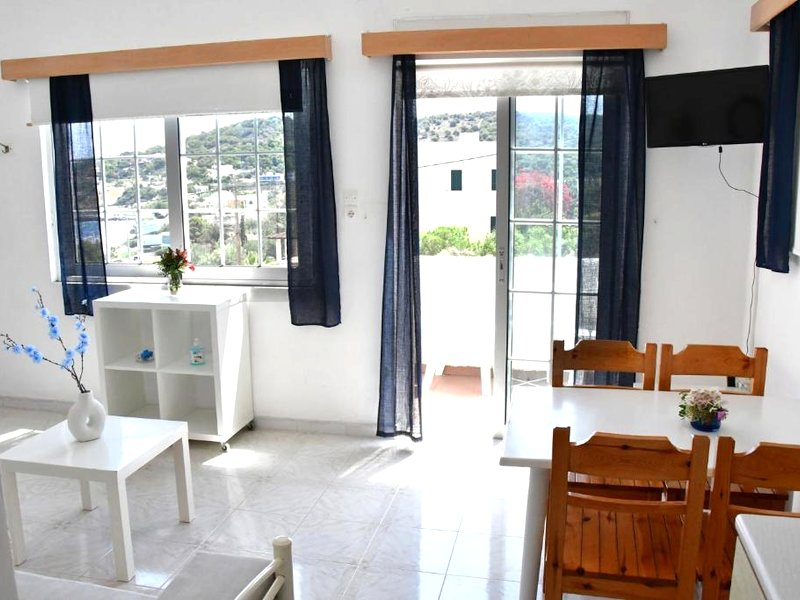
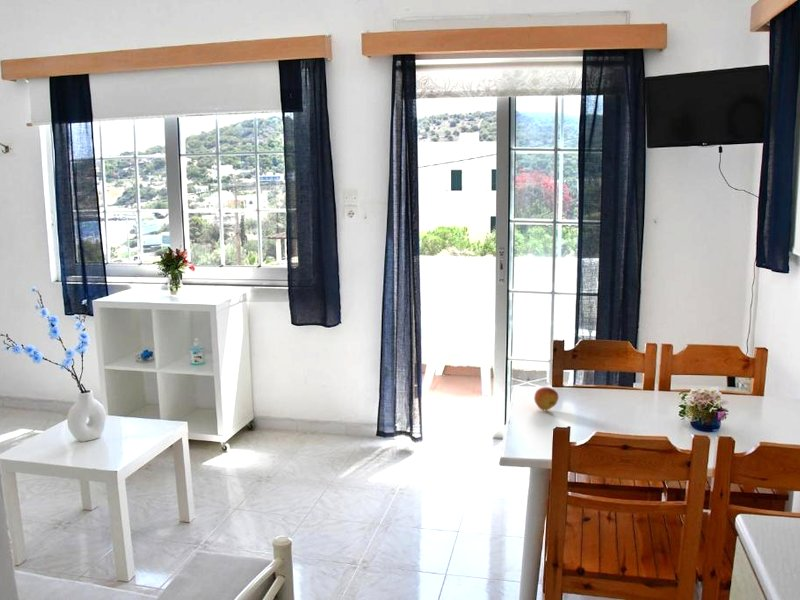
+ fruit [533,386,560,411]
